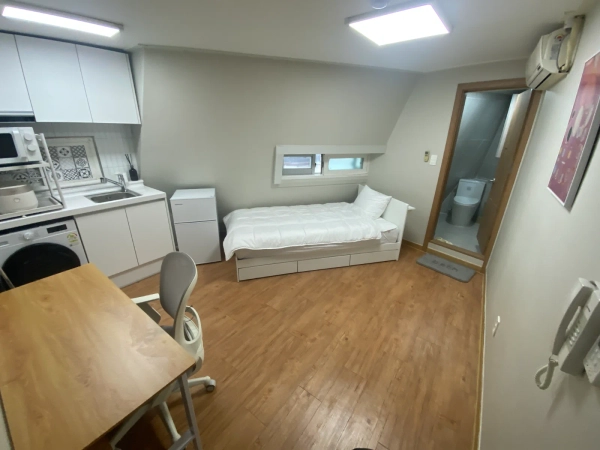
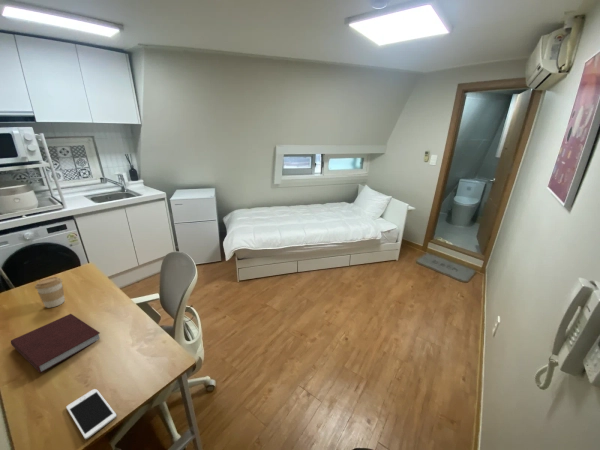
+ coffee cup [34,276,66,309]
+ notebook [10,313,101,374]
+ cell phone [65,388,117,440]
